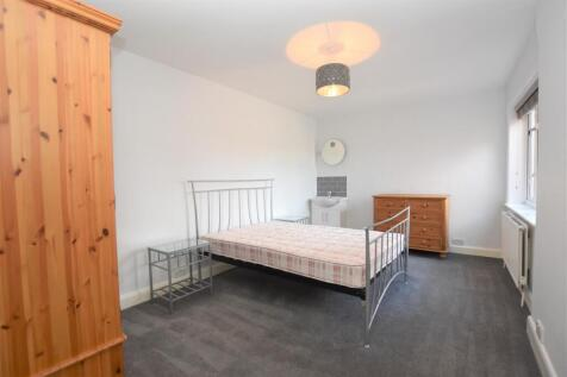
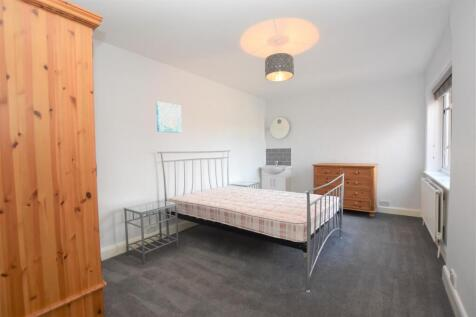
+ wall art [155,101,183,134]
